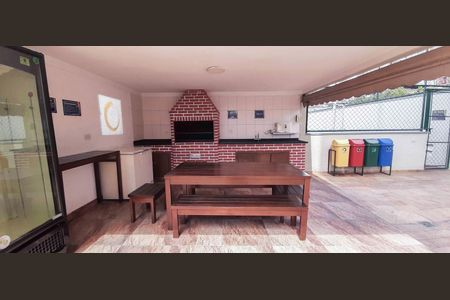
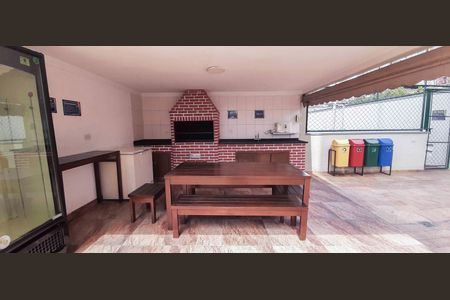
- wall art [96,93,124,136]
